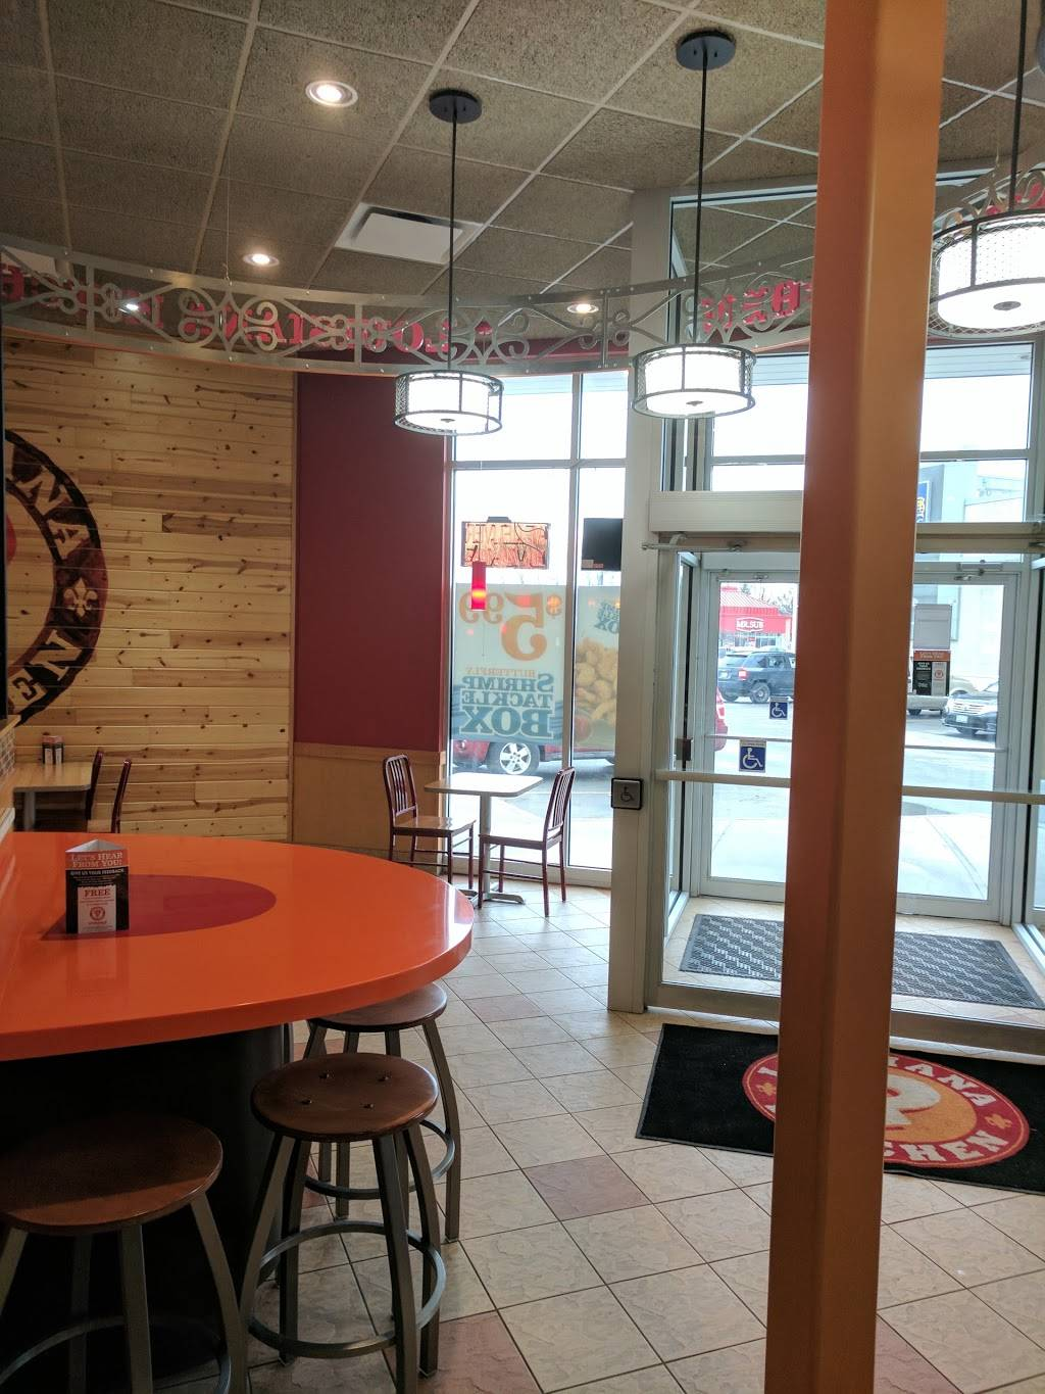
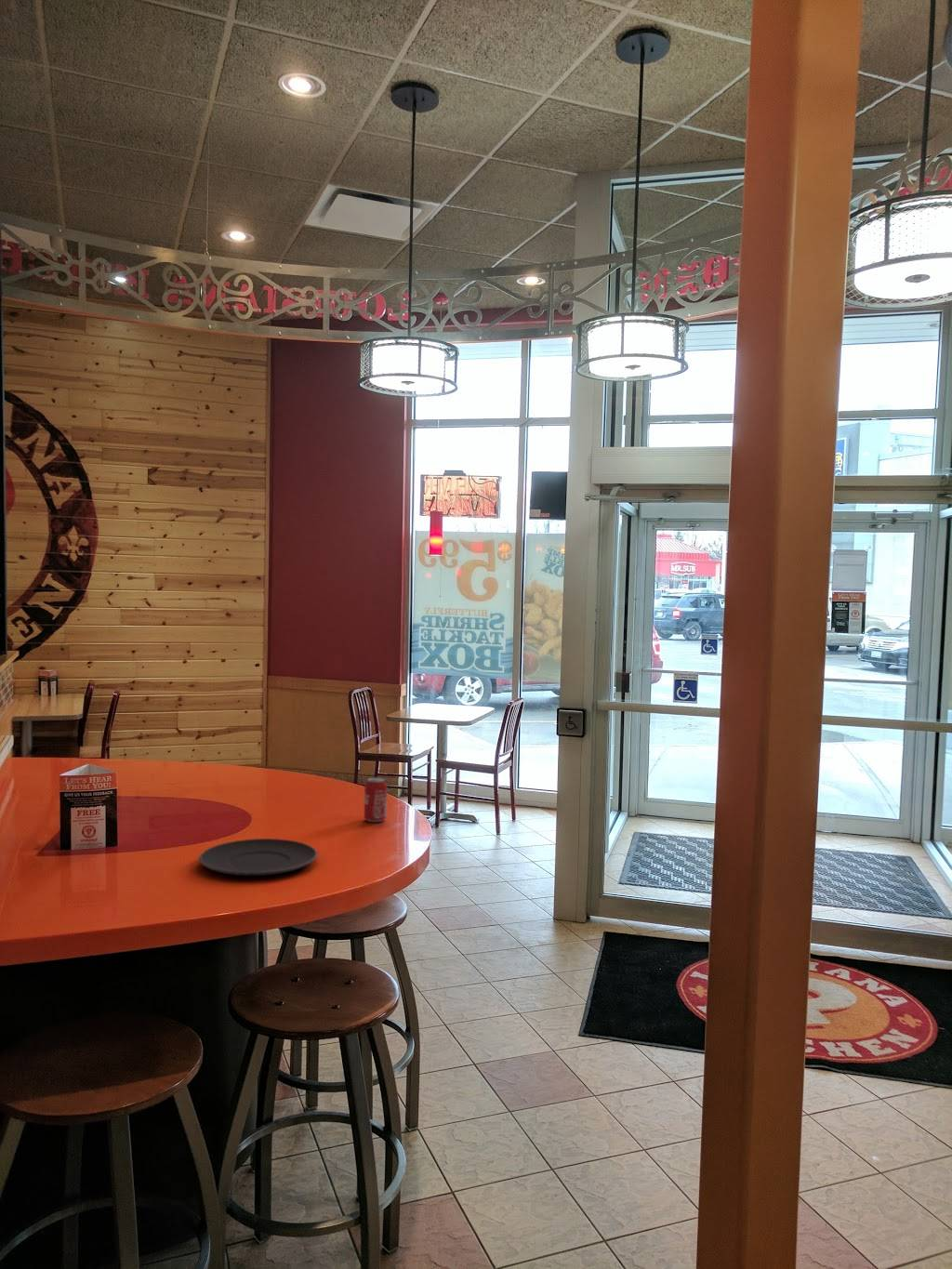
+ plate [198,838,319,877]
+ beverage can [364,776,388,823]
